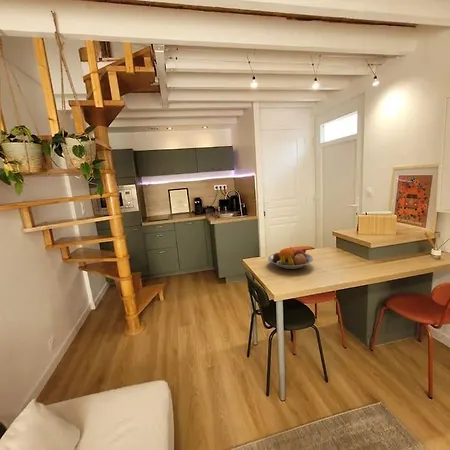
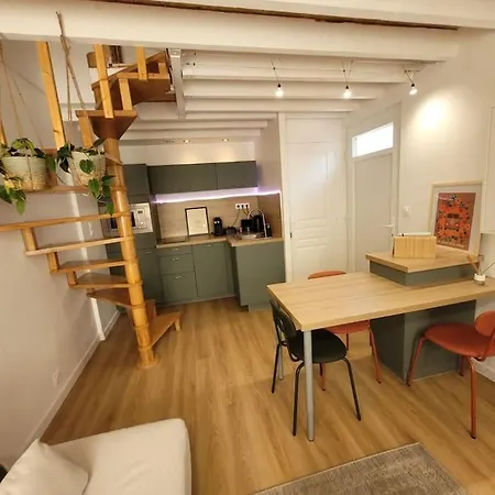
- fruit bowl [267,245,314,270]
